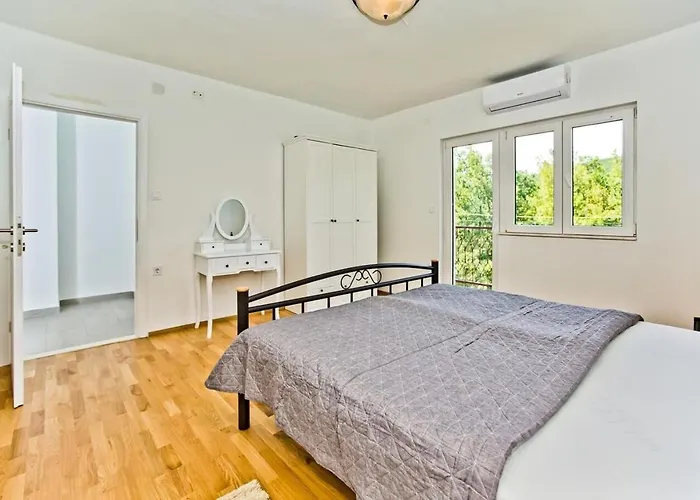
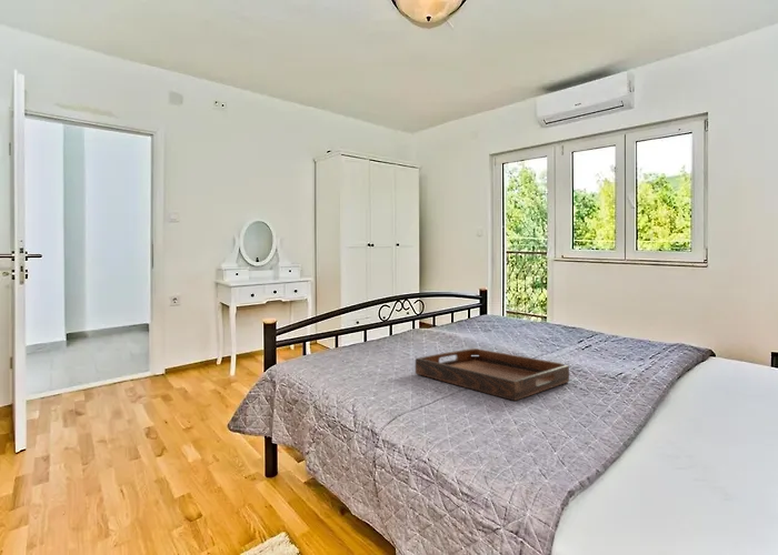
+ serving tray [415,347,570,402]
